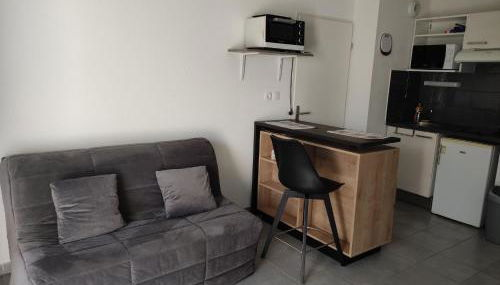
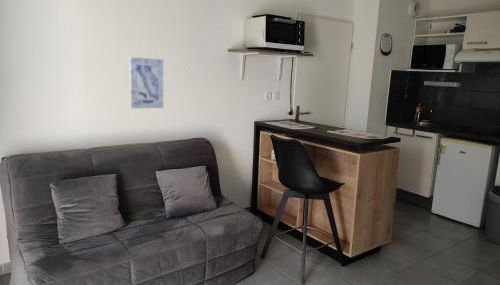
+ wall art [128,56,164,109]
